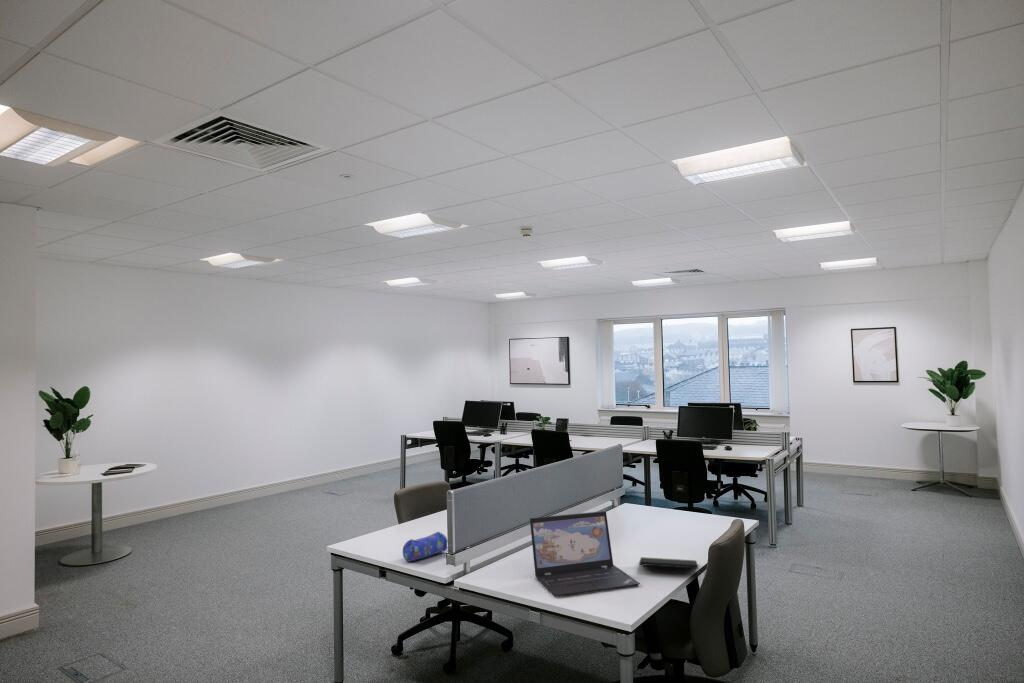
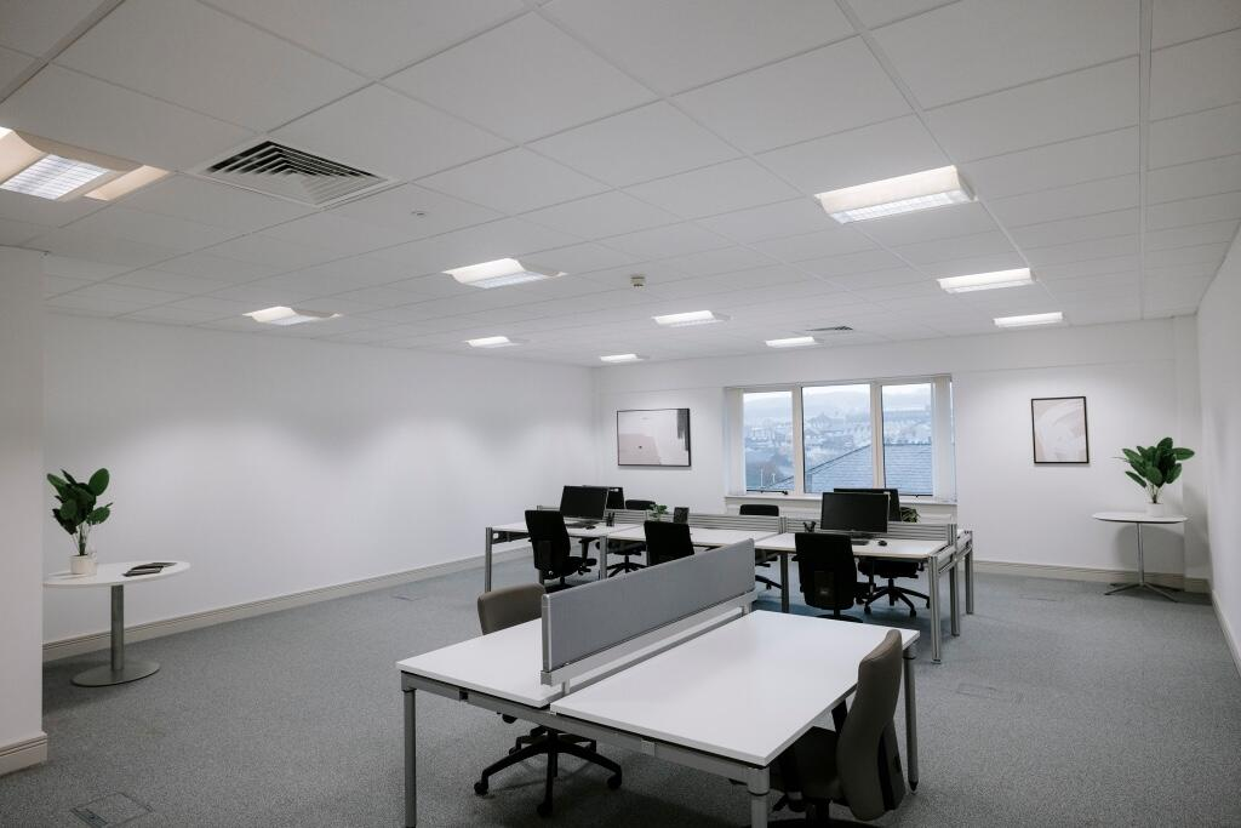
- notepad [638,556,701,577]
- laptop [529,510,641,597]
- pencil case [402,531,449,563]
